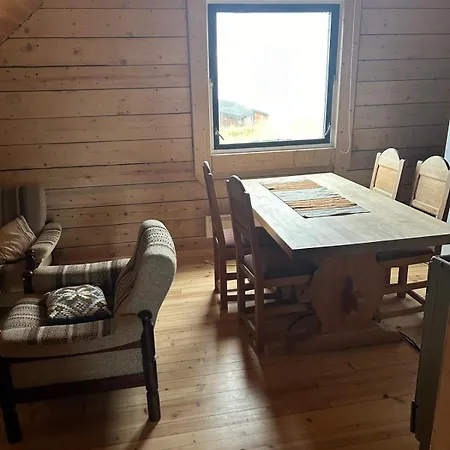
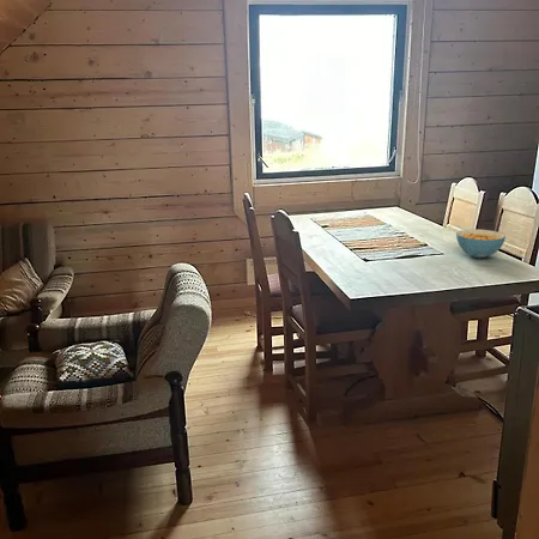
+ cereal bowl [455,229,507,259]
